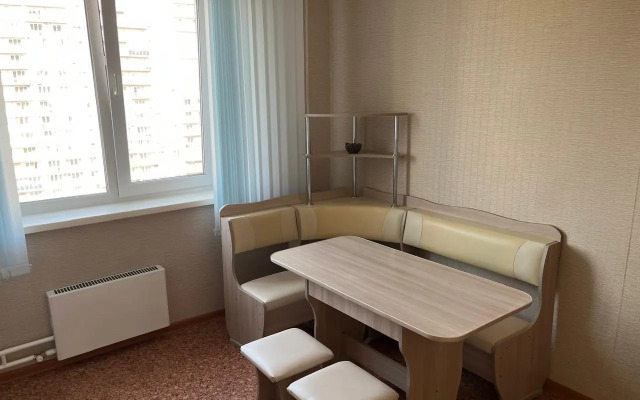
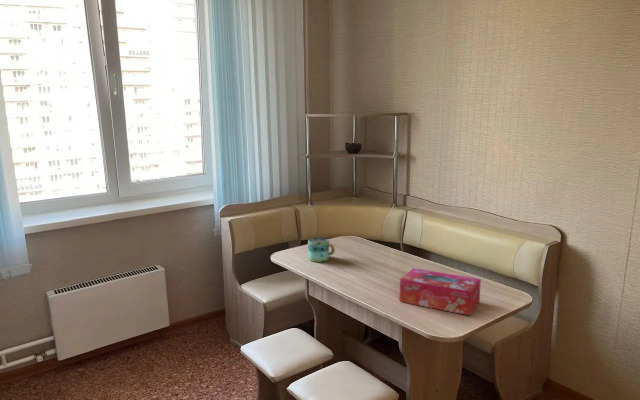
+ mug [307,237,336,263]
+ tissue box [399,267,482,316]
